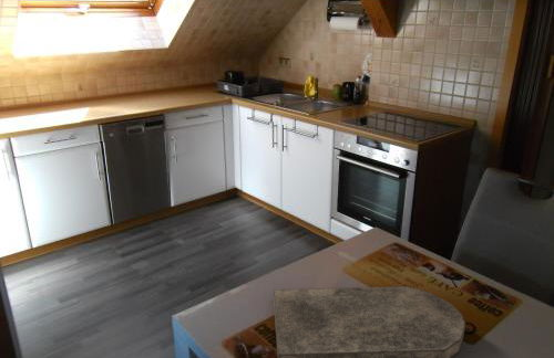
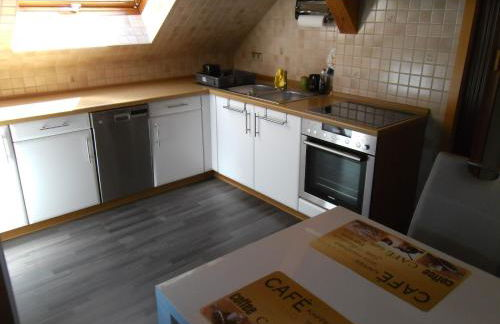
- cutting board [273,285,466,358]
